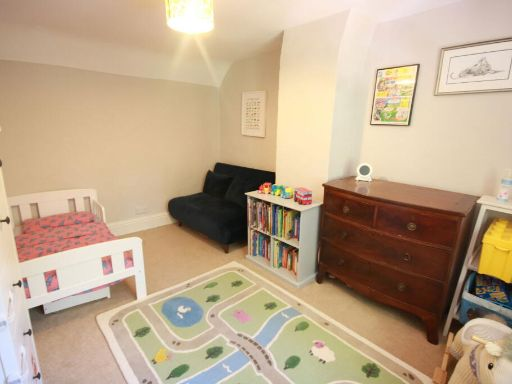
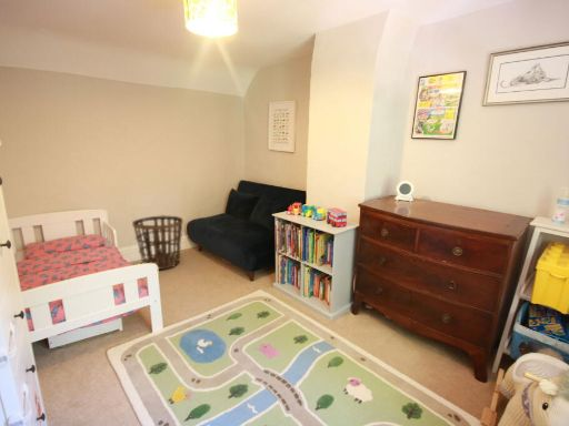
+ basket [131,214,184,271]
